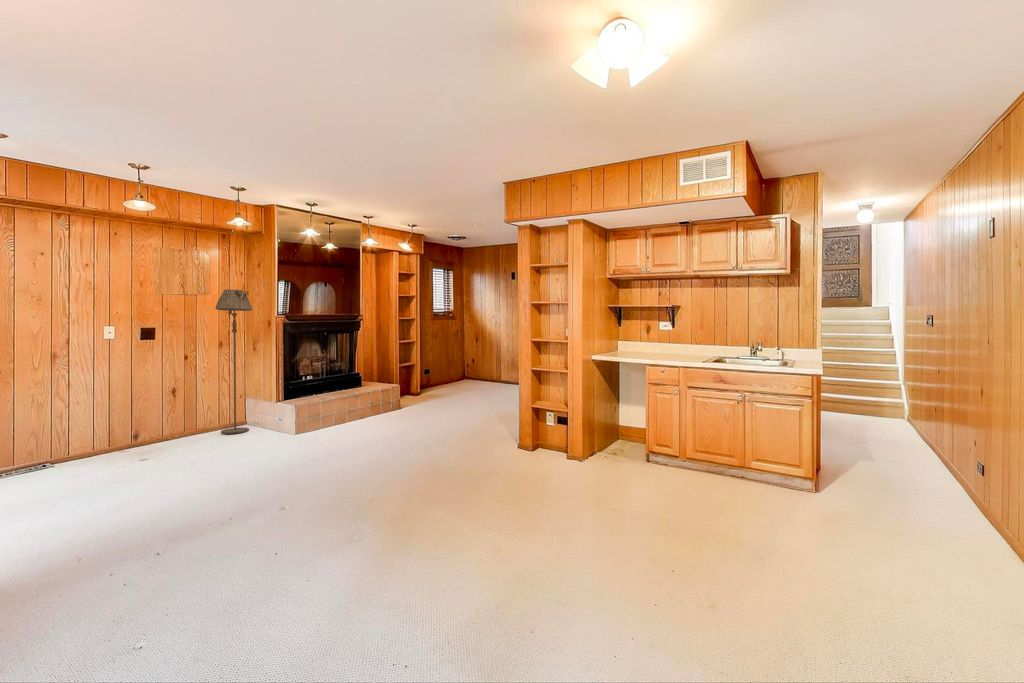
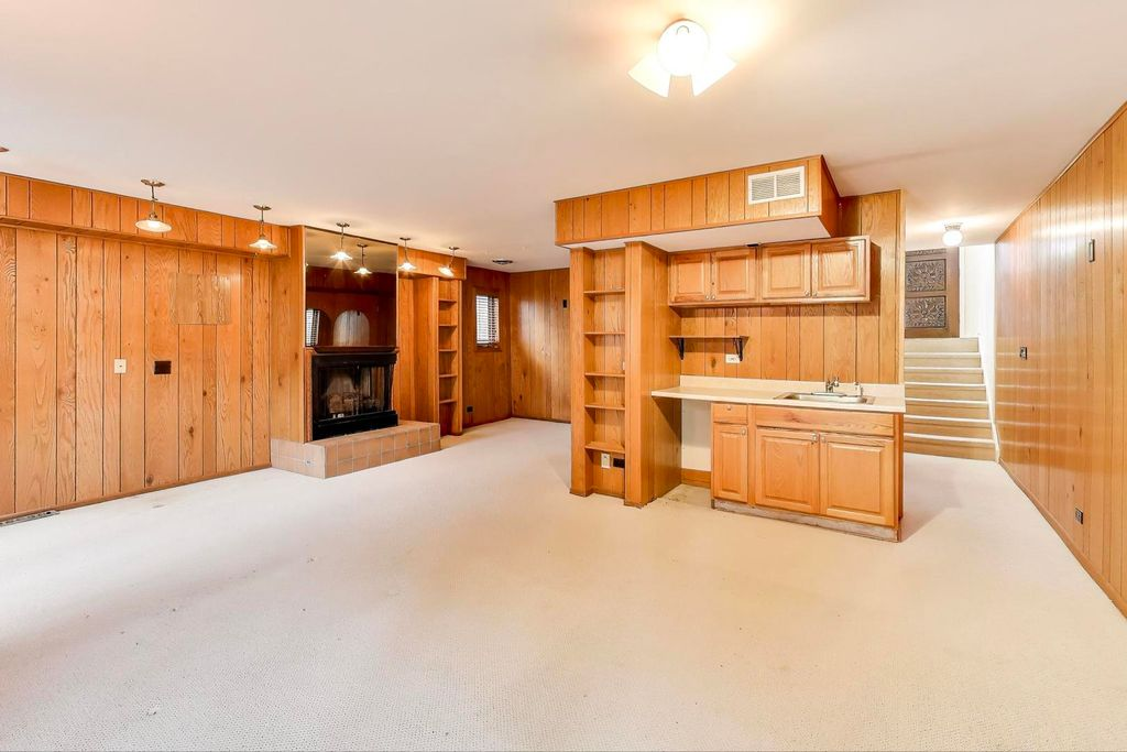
- floor lamp [215,288,253,435]
